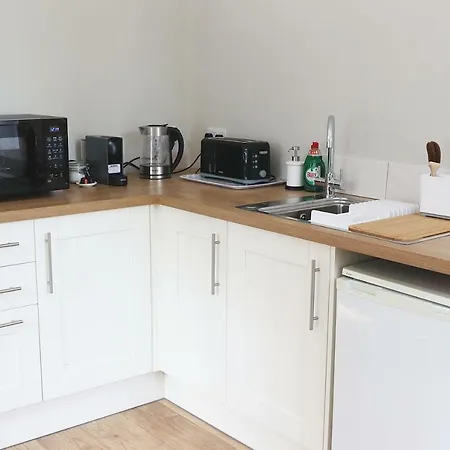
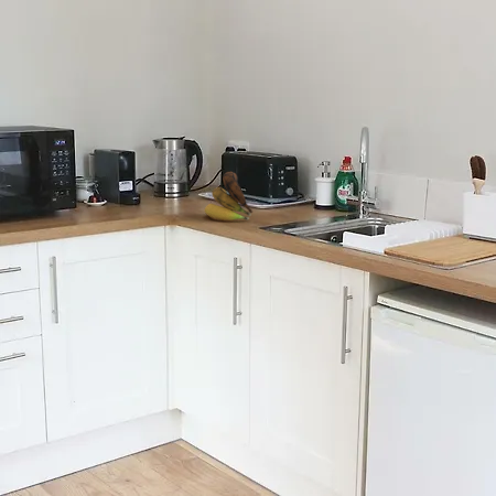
+ banana [204,171,254,222]
